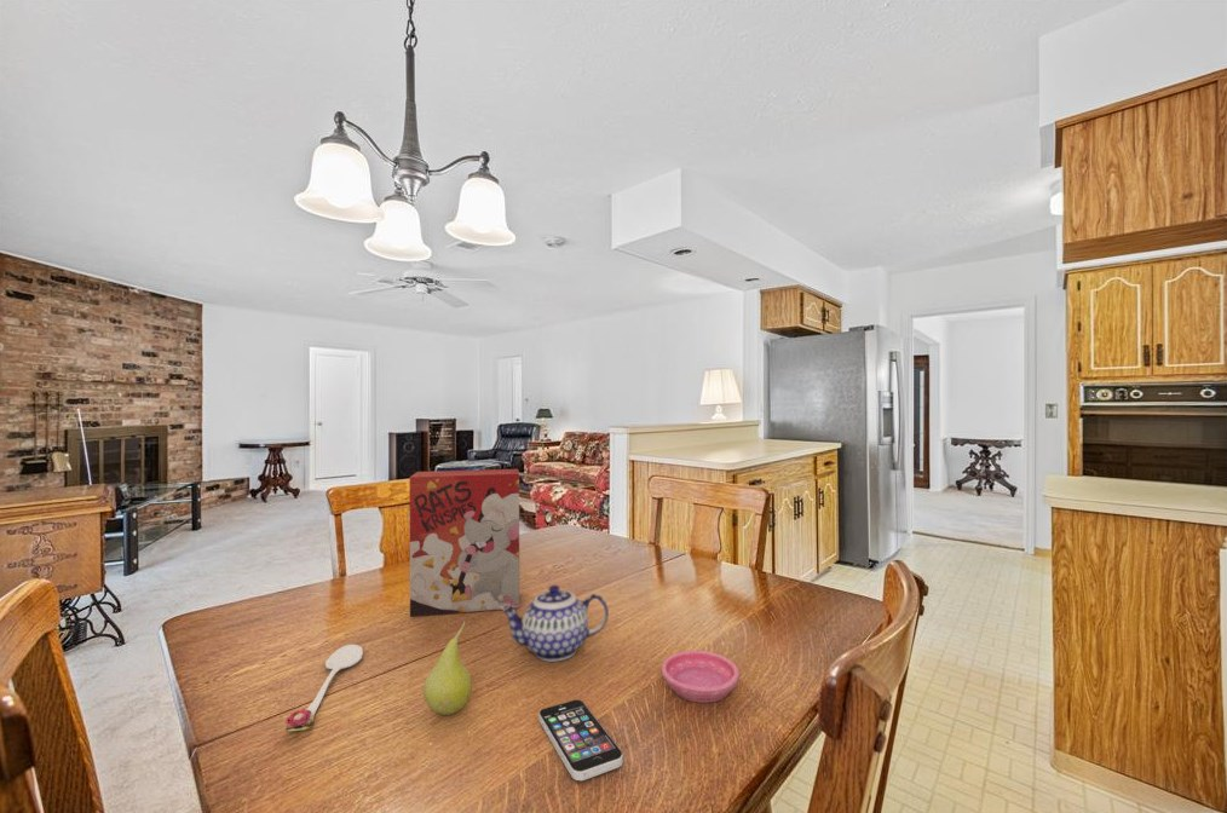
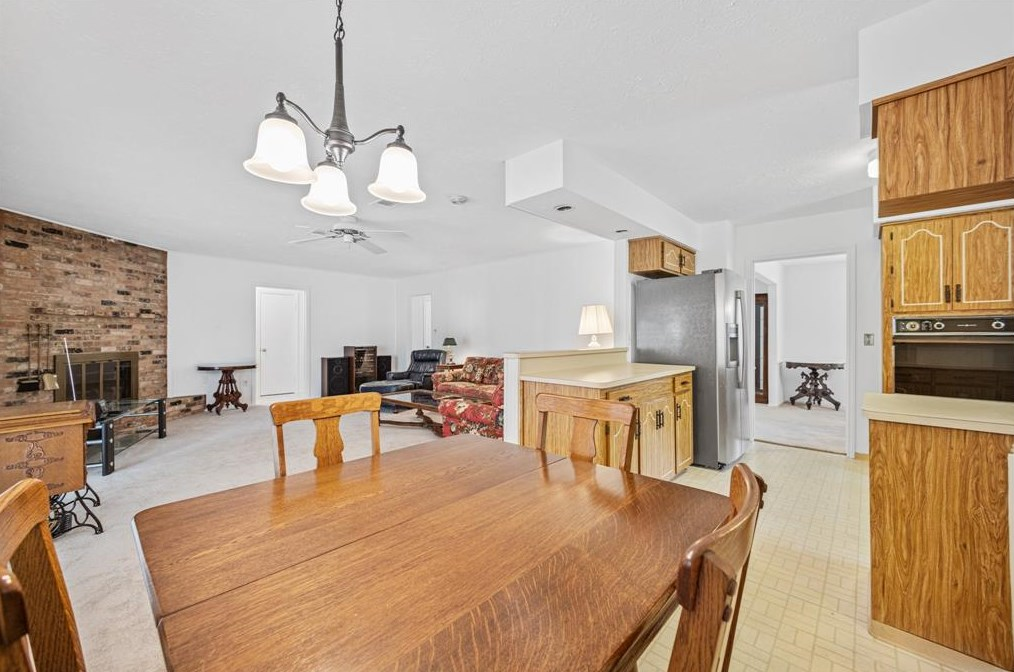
- smartphone [537,698,624,782]
- cereal box [409,468,520,618]
- spoon [284,644,364,732]
- fruit [422,619,473,716]
- teapot [500,584,610,662]
- saucer [661,650,741,704]
